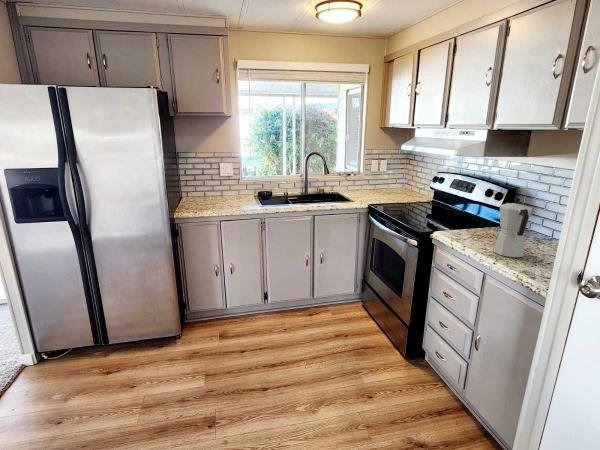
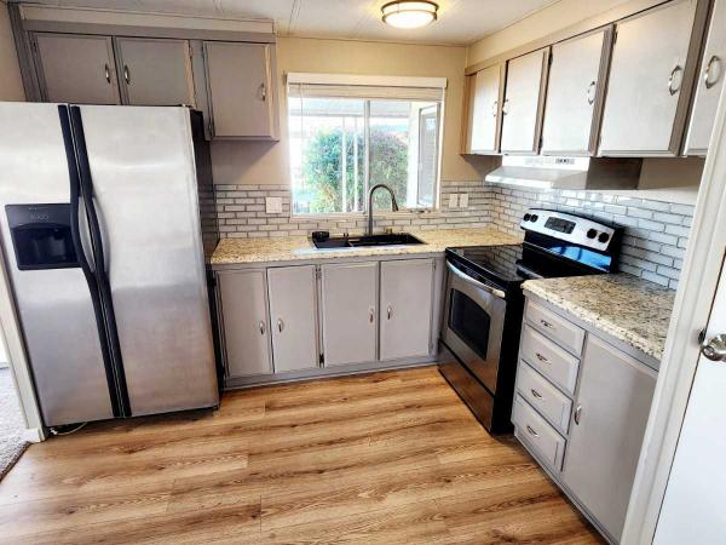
- moka pot [492,197,533,258]
